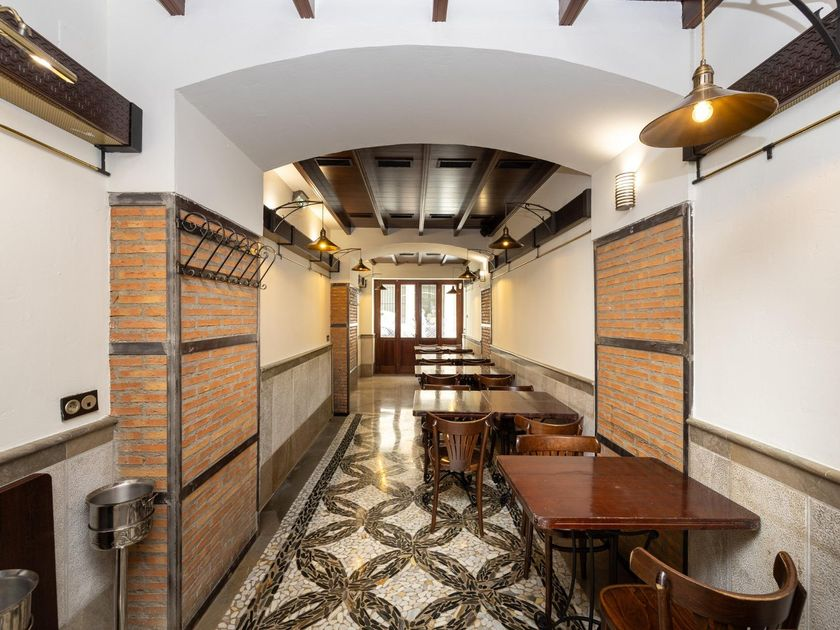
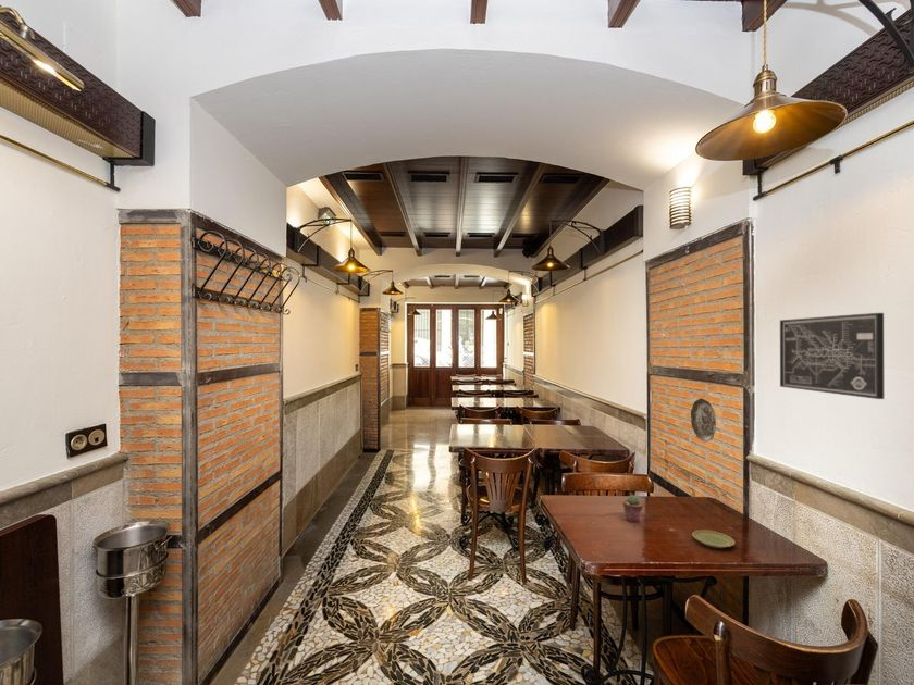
+ decorative plate [690,397,717,443]
+ plate [691,530,736,549]
+ wall art [779,312,885,400]
+ potted succulent [621,494,644,523]
